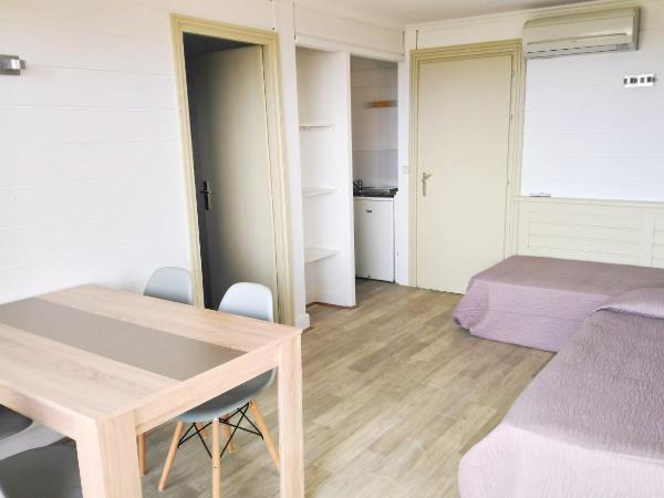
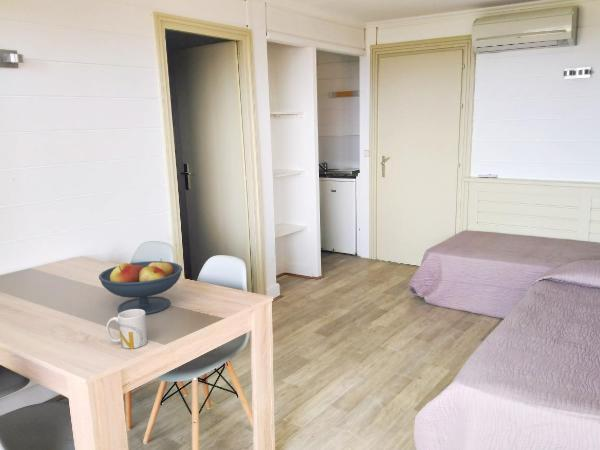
+ fruit bowl [98,257,183,315]
+ mug [105,309,148,349]
